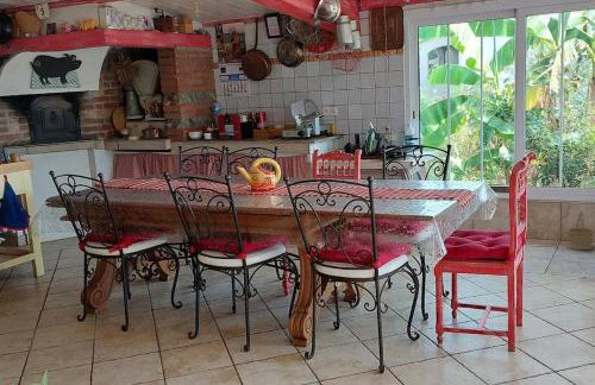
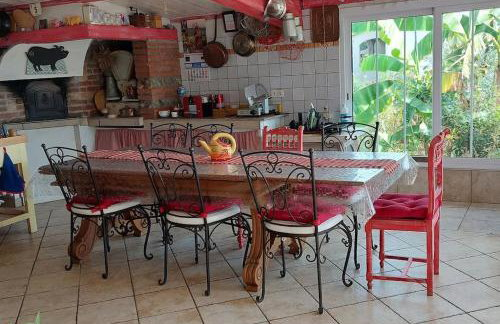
- basket [565,208,595,251]
